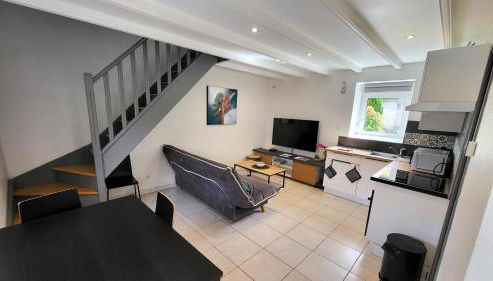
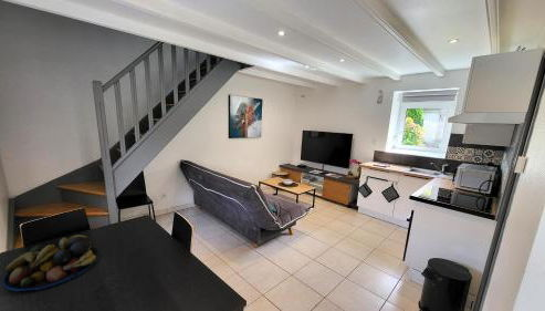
+ fruit bowl [1,234,101,292]
